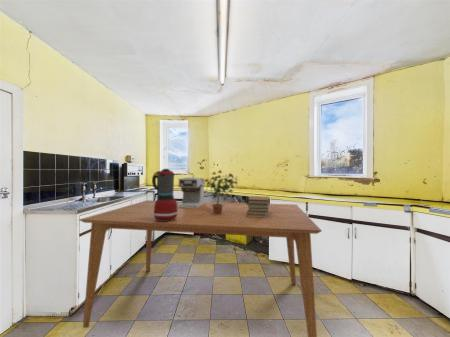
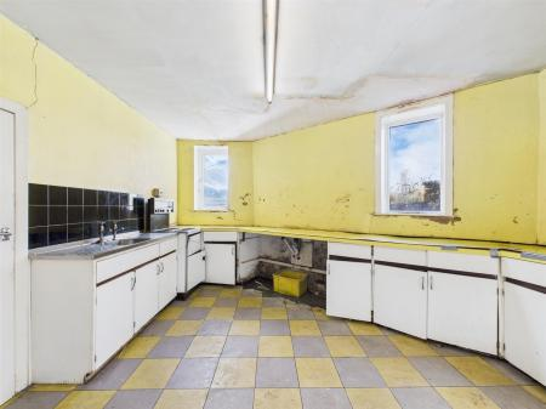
- book stack [246,195,270,218]
- potted plant [199,169,239,214]
- blender [151,168,178,222]
- dining table [78,199,323,337]
- coffee maker [177,177,205,208]
